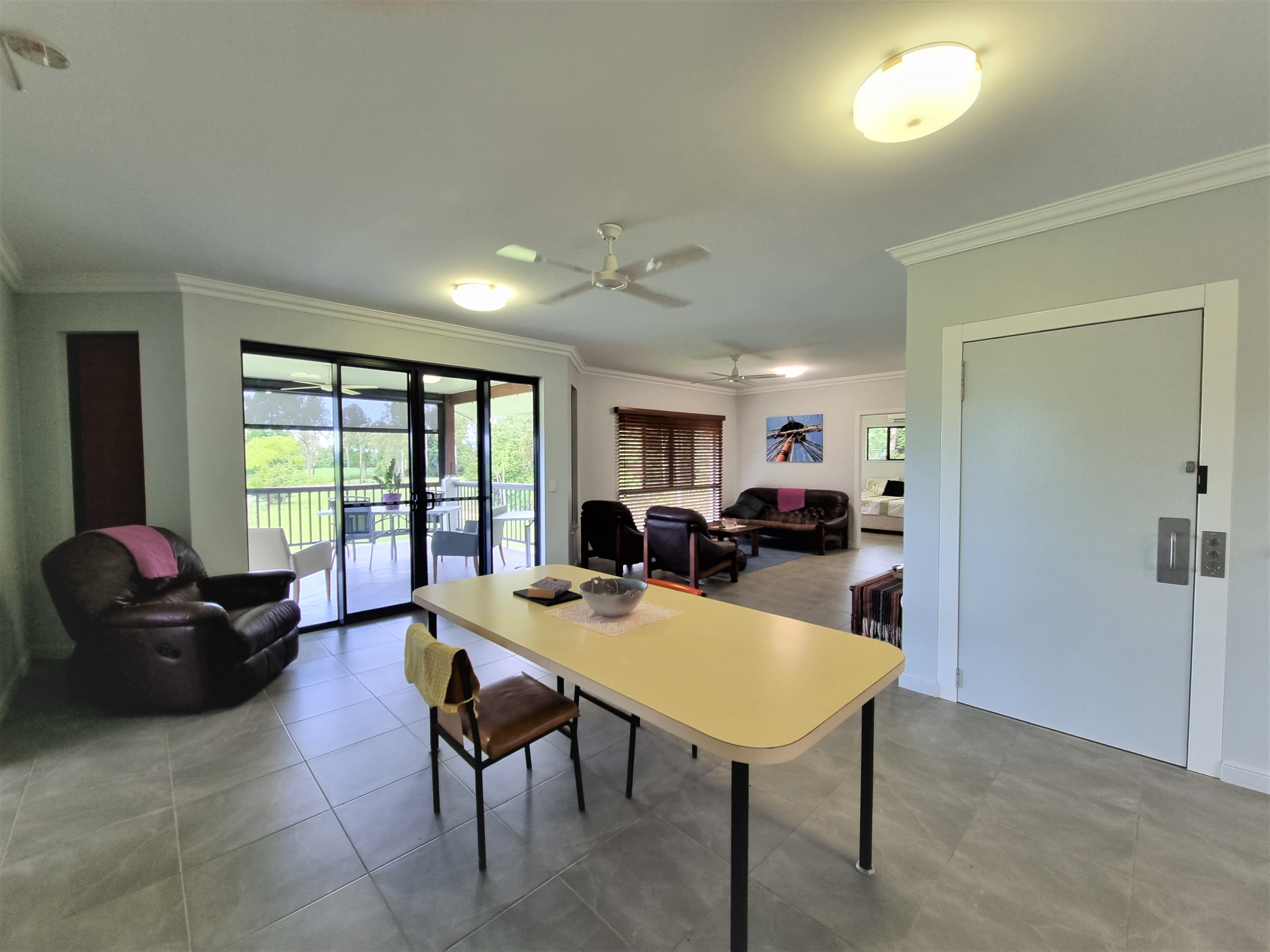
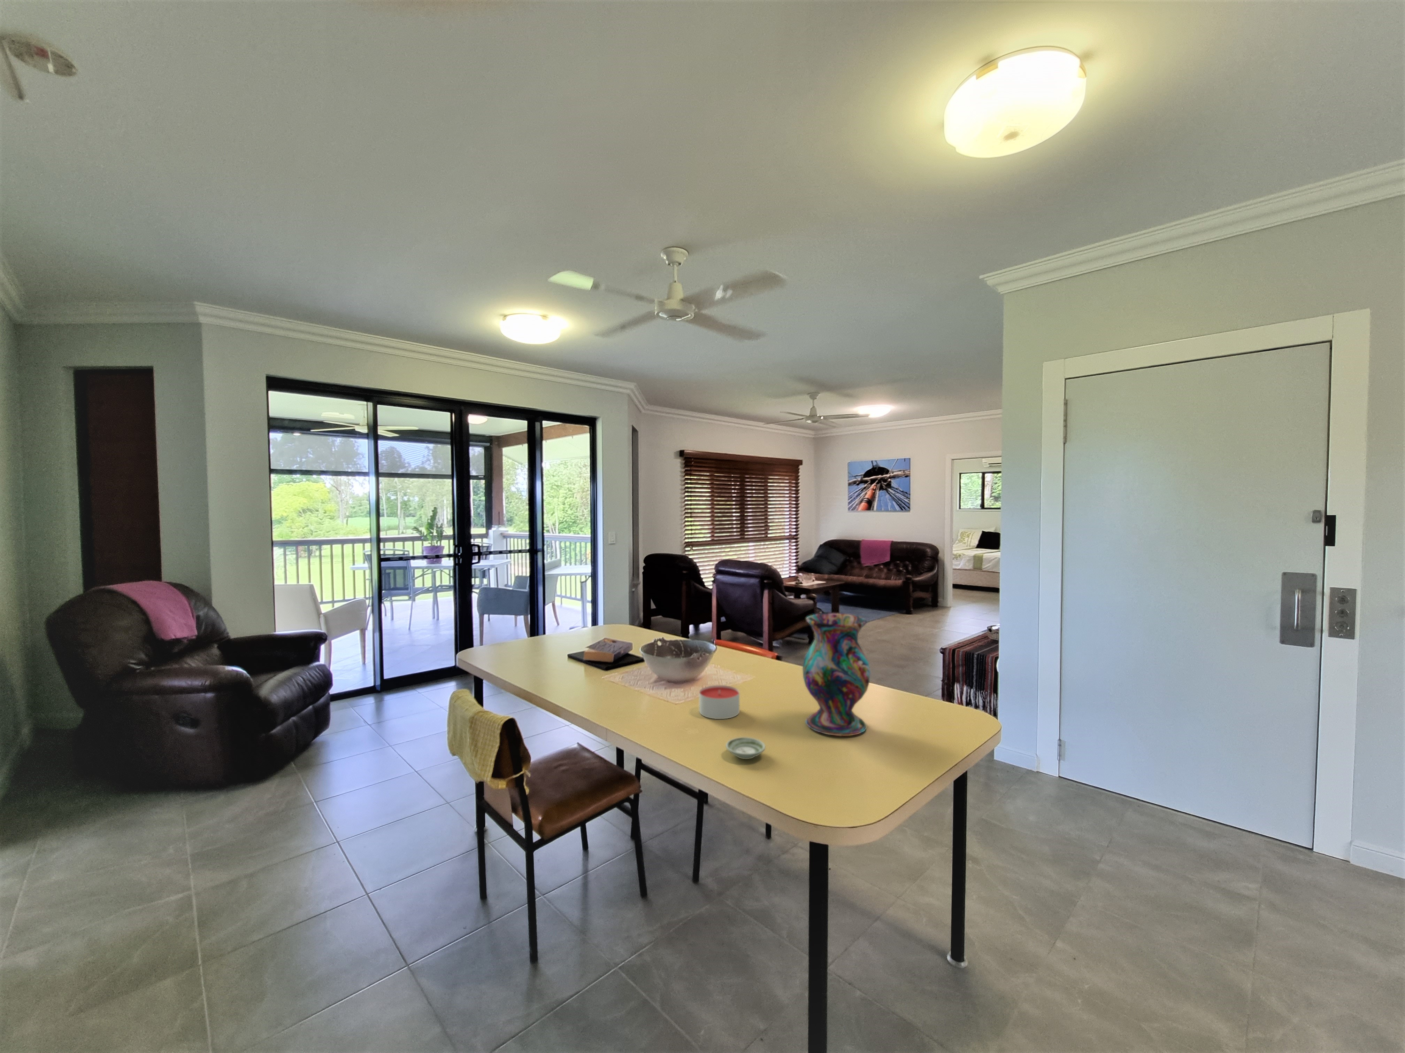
+ vase [802,613,871,737]
+ candle [699,685,740,719]
+ saucer [726,737,766,760]
